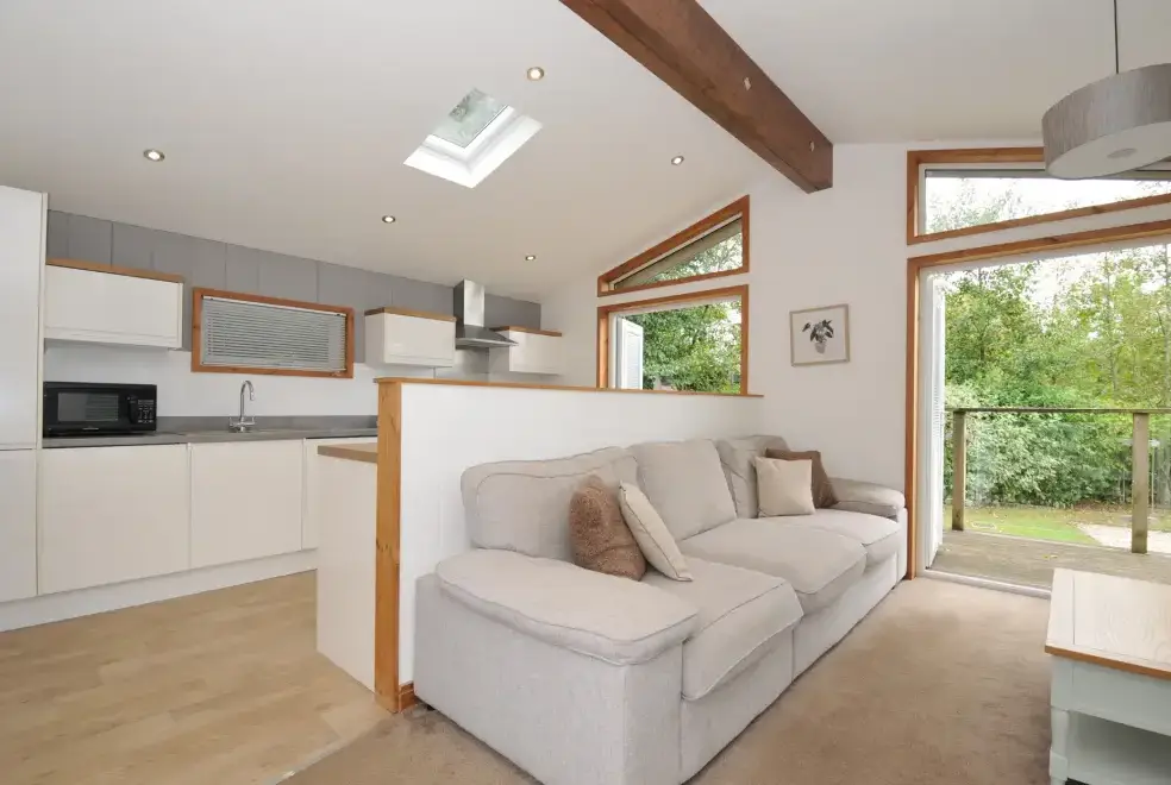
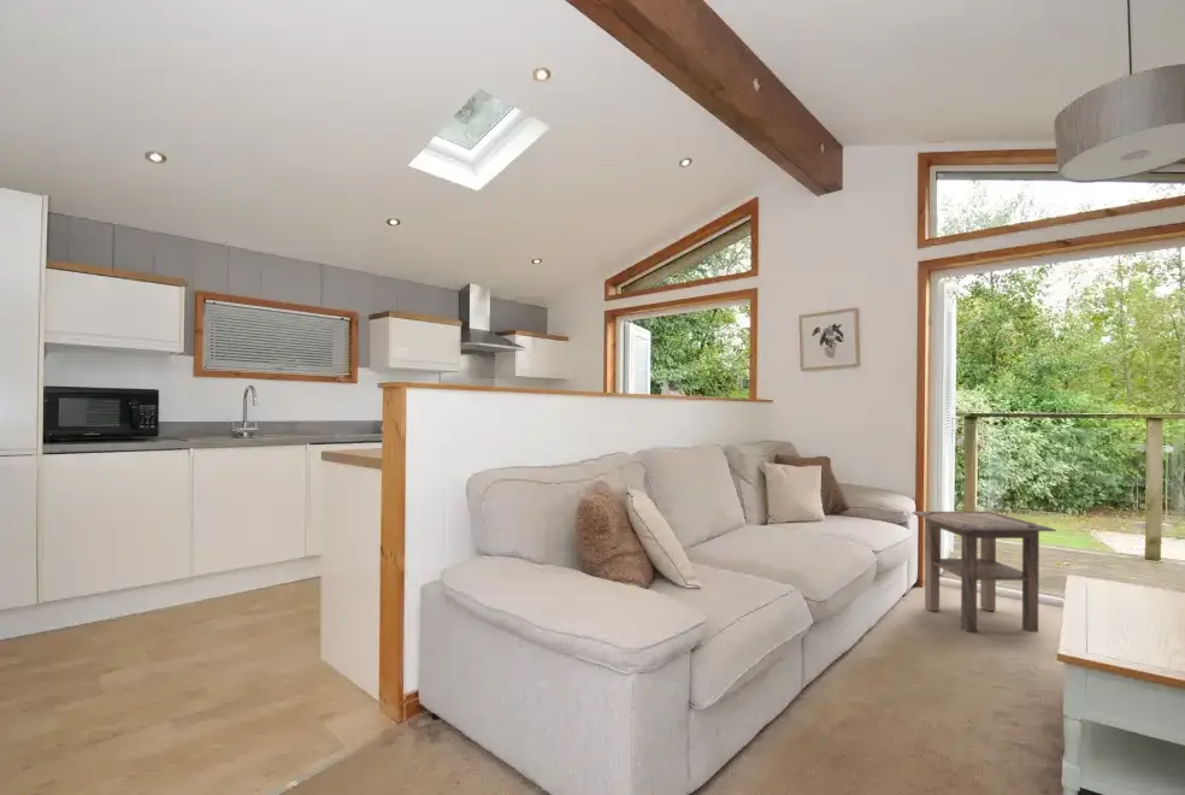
+ side table [910,511,1057,634]
